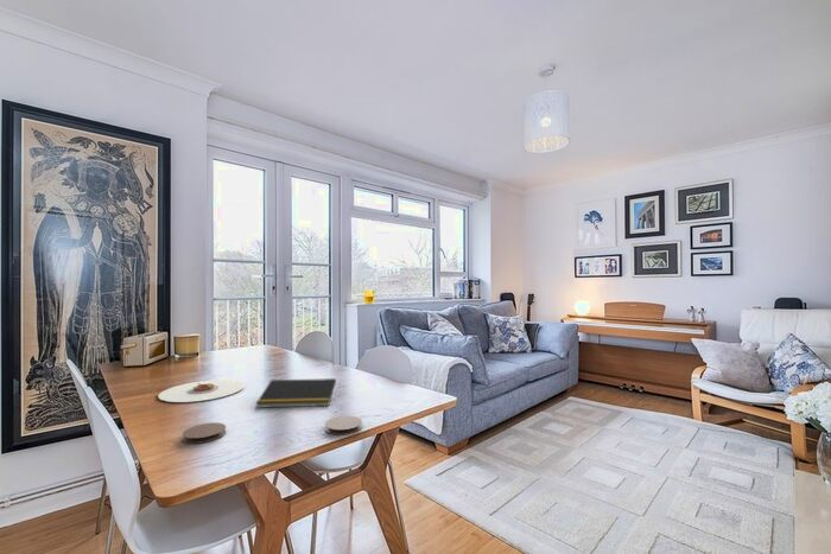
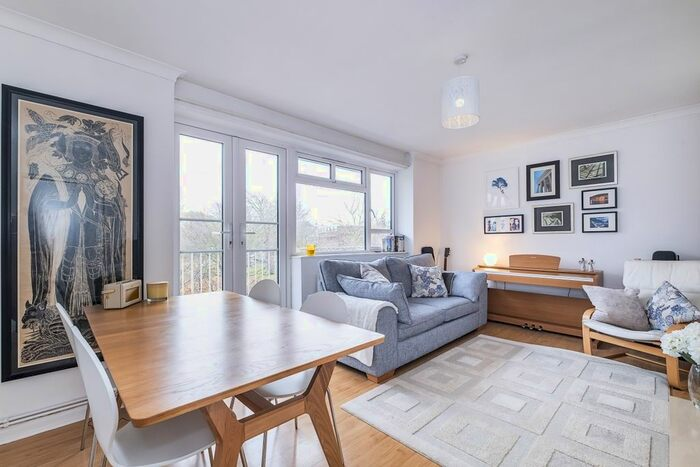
- coaster [324,415,363,437]
- notepad [254,377,337,409]
- plate [157,378,246,403]
- coaster [182,421,227,445]
